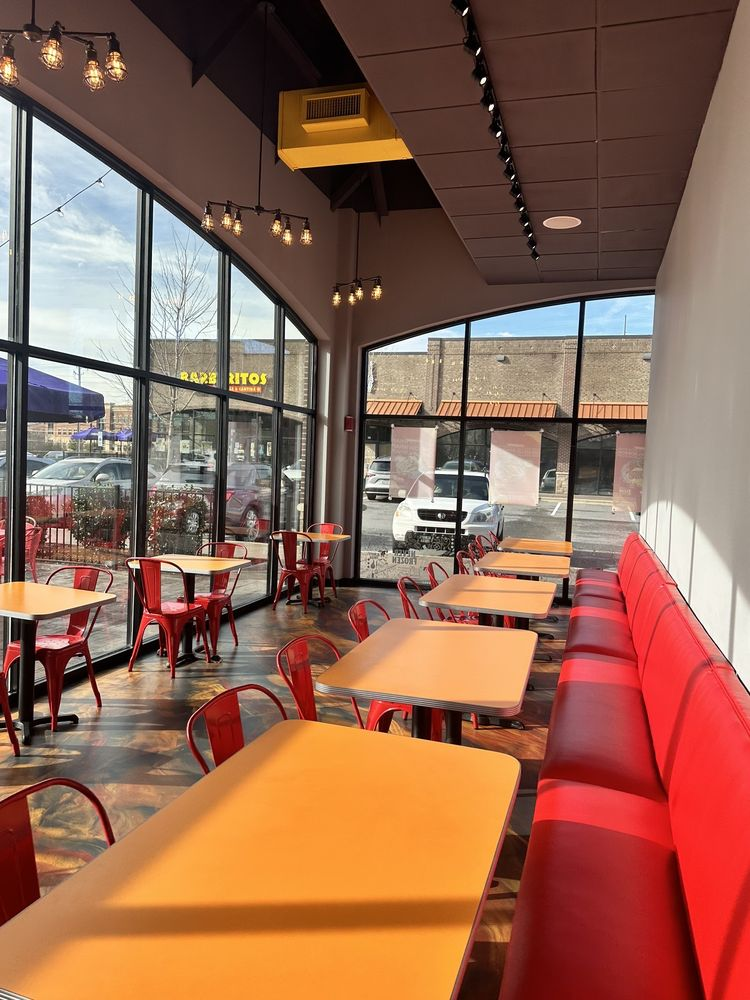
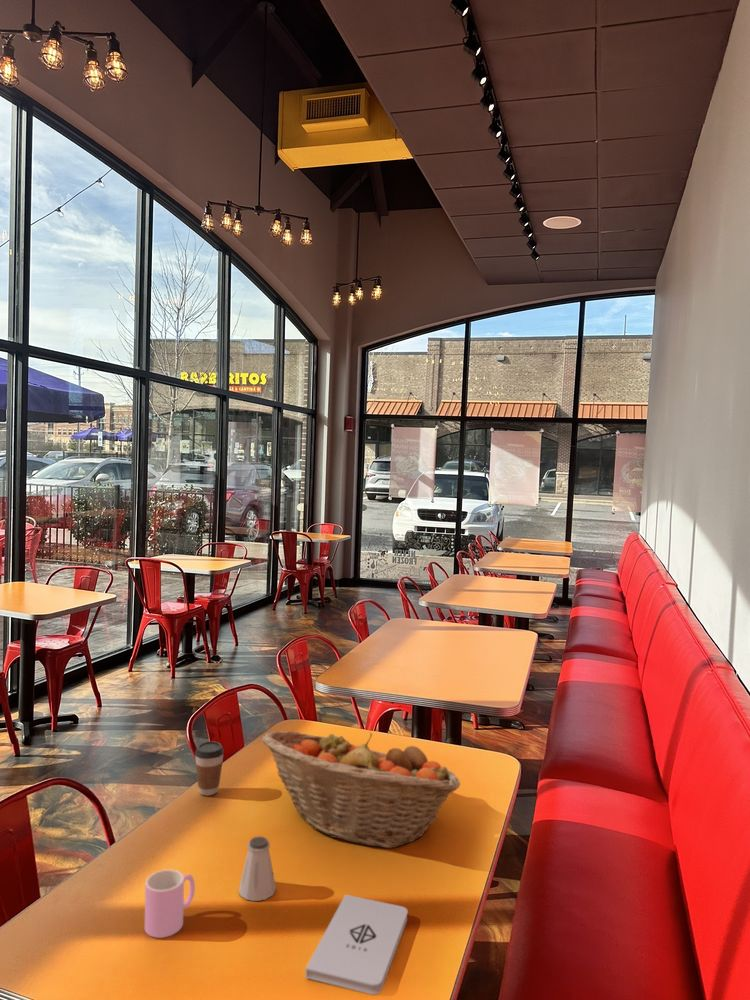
+ coffee cup [194,741,225,797]
+ notepad [304,894,409,996]
+ fruit basket [261,730,461,849]
+ cup [144,868,196,939]
+ saltshaker [238,835,277,902]
